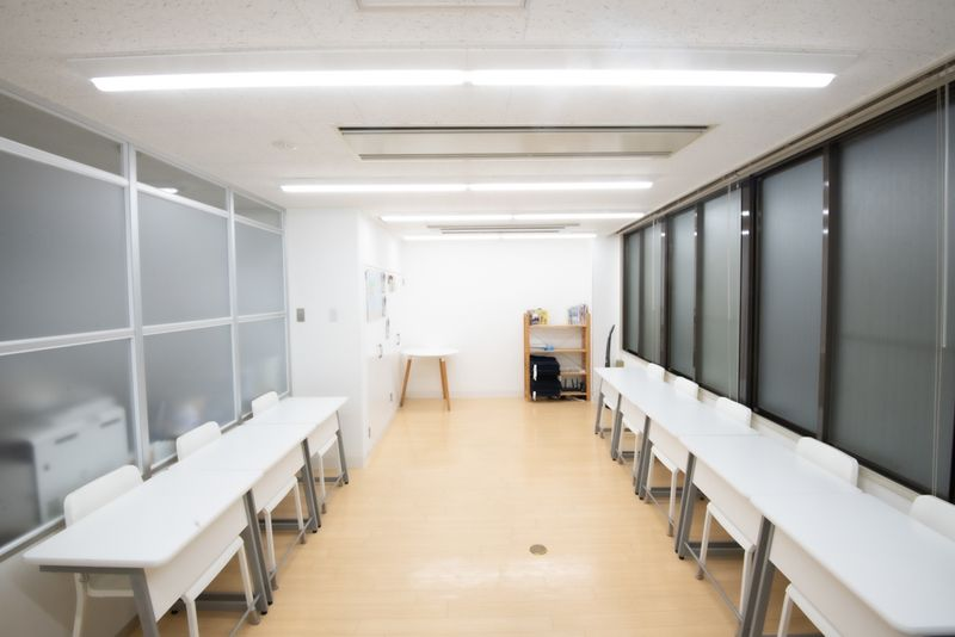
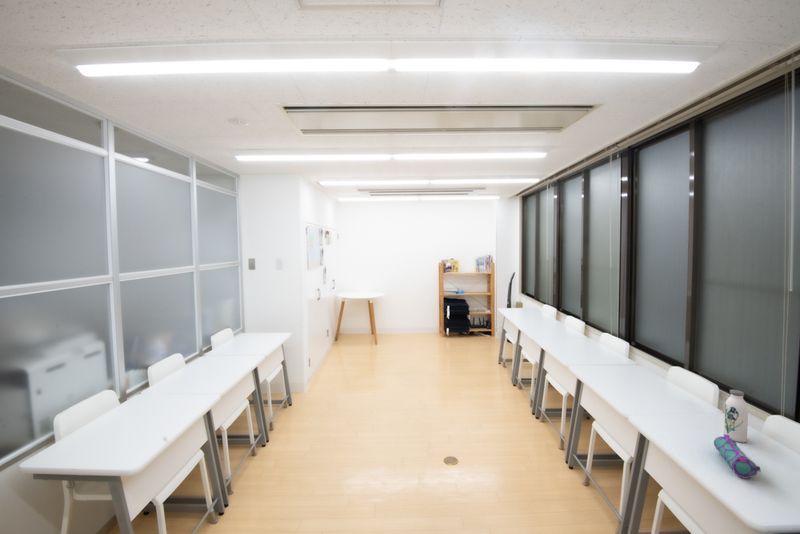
+ pencil case [713,433,761,479]
+ water bottle [723,389,749,443]
